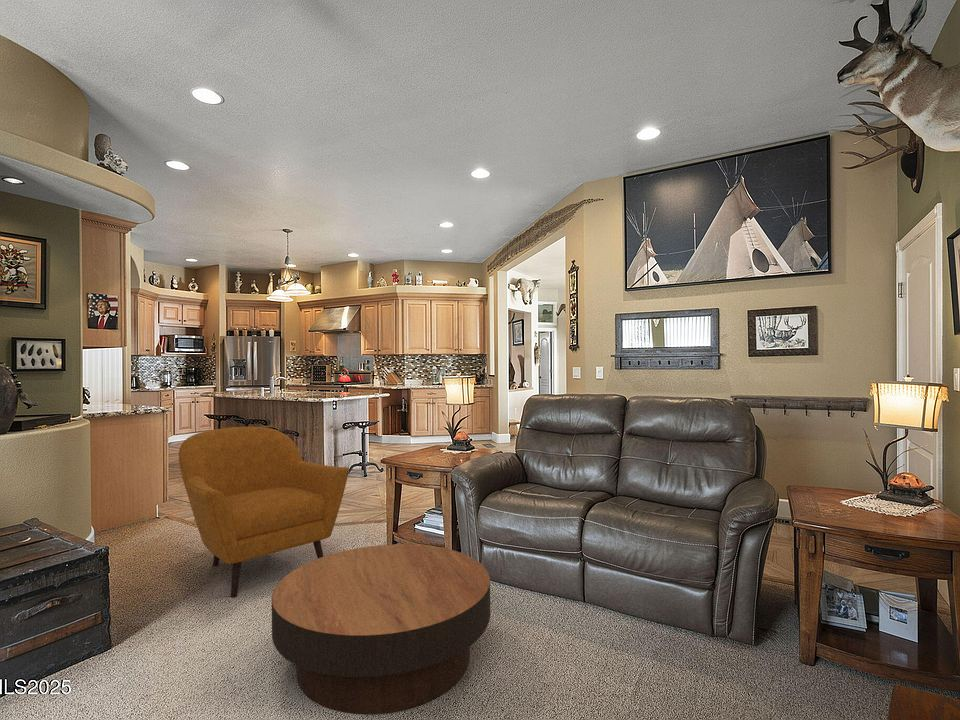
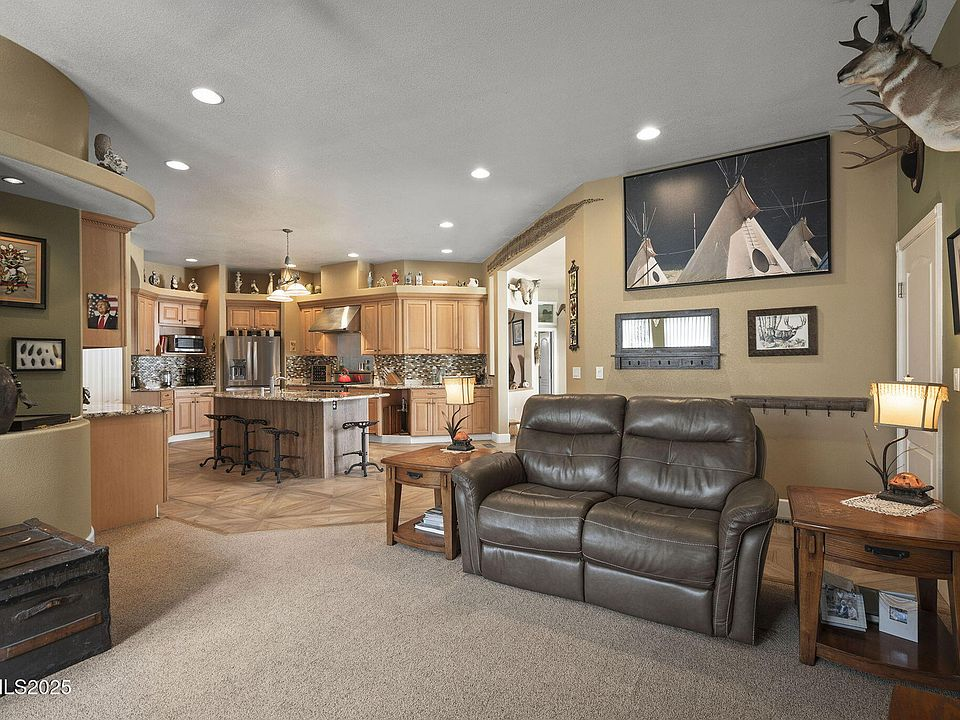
- coffee table [271,543,491,715]
- armchair [178,426,350,598]
